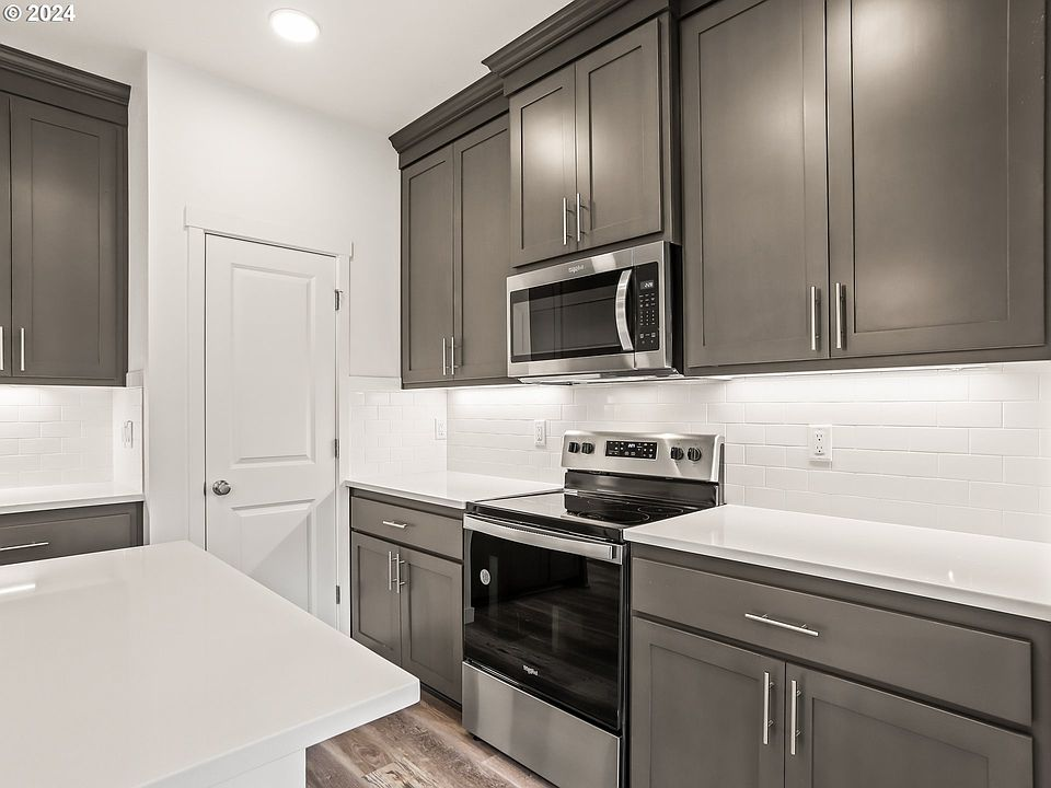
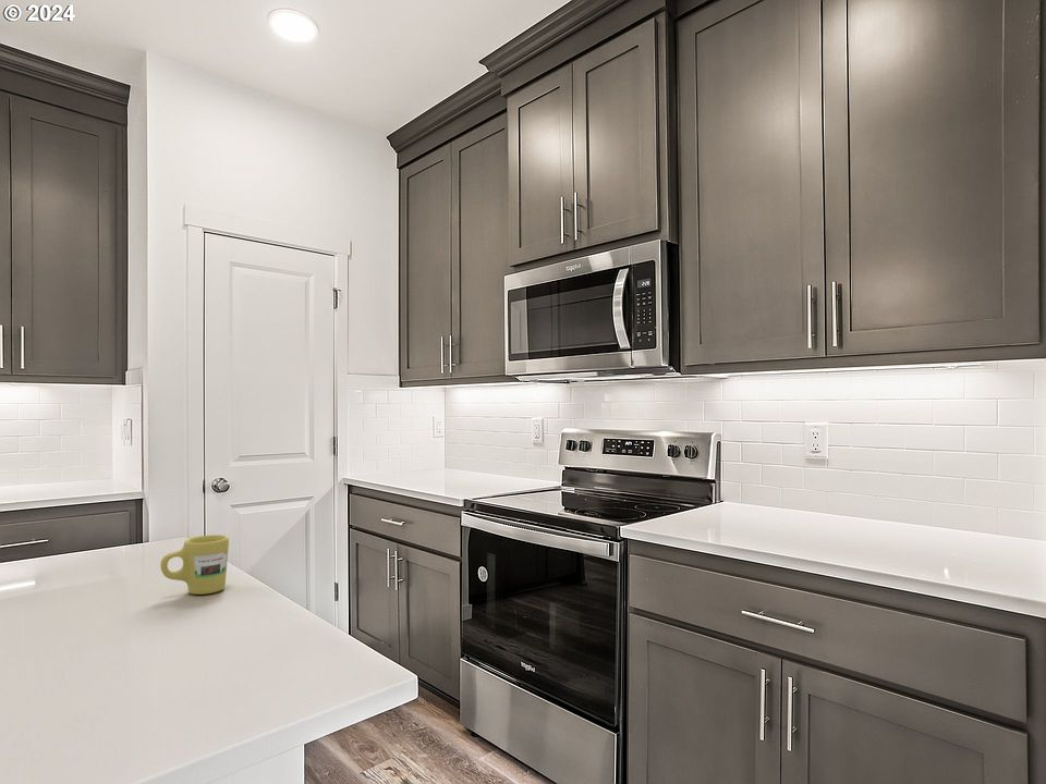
+ mug [159,534,230,596]
